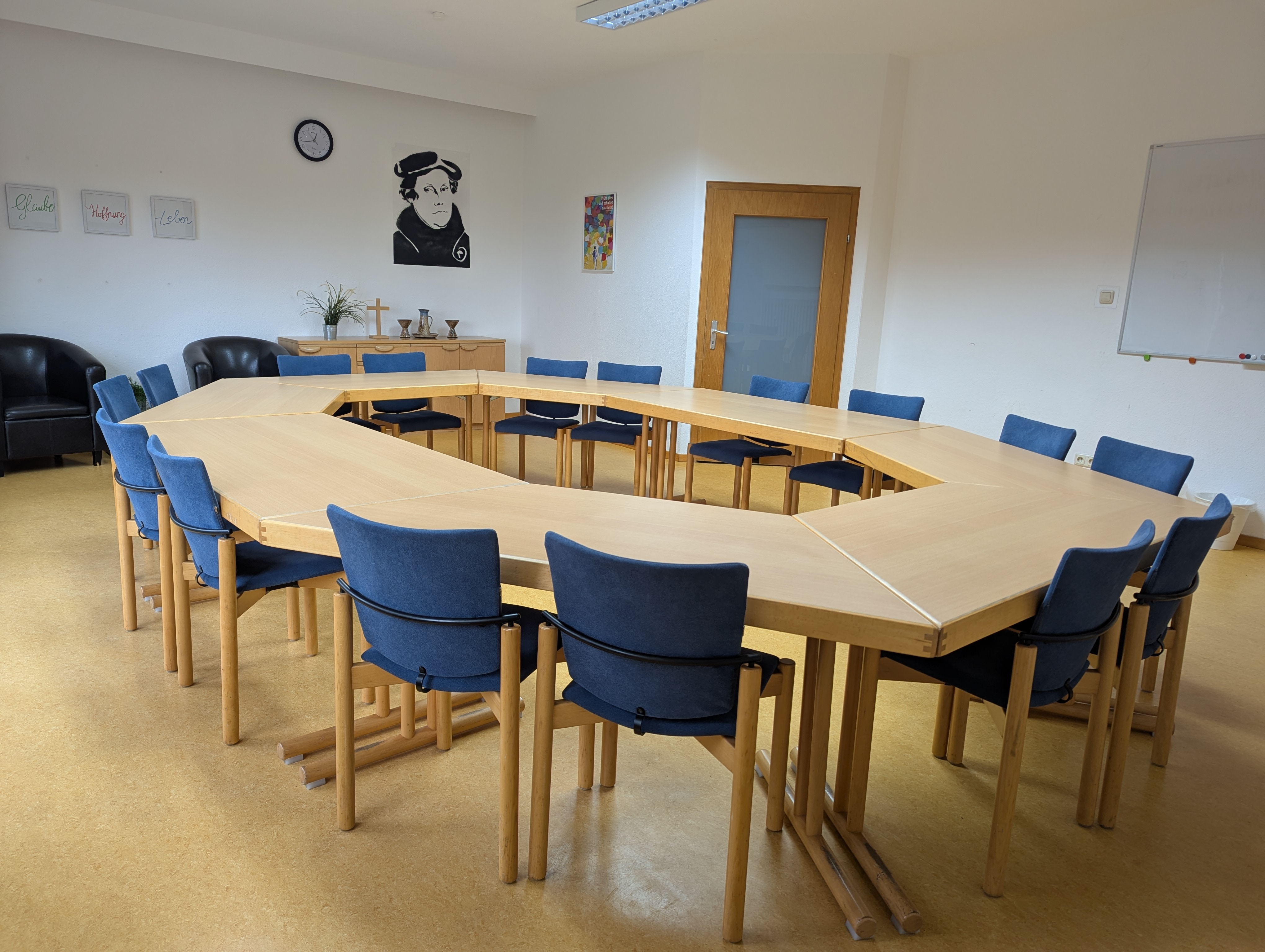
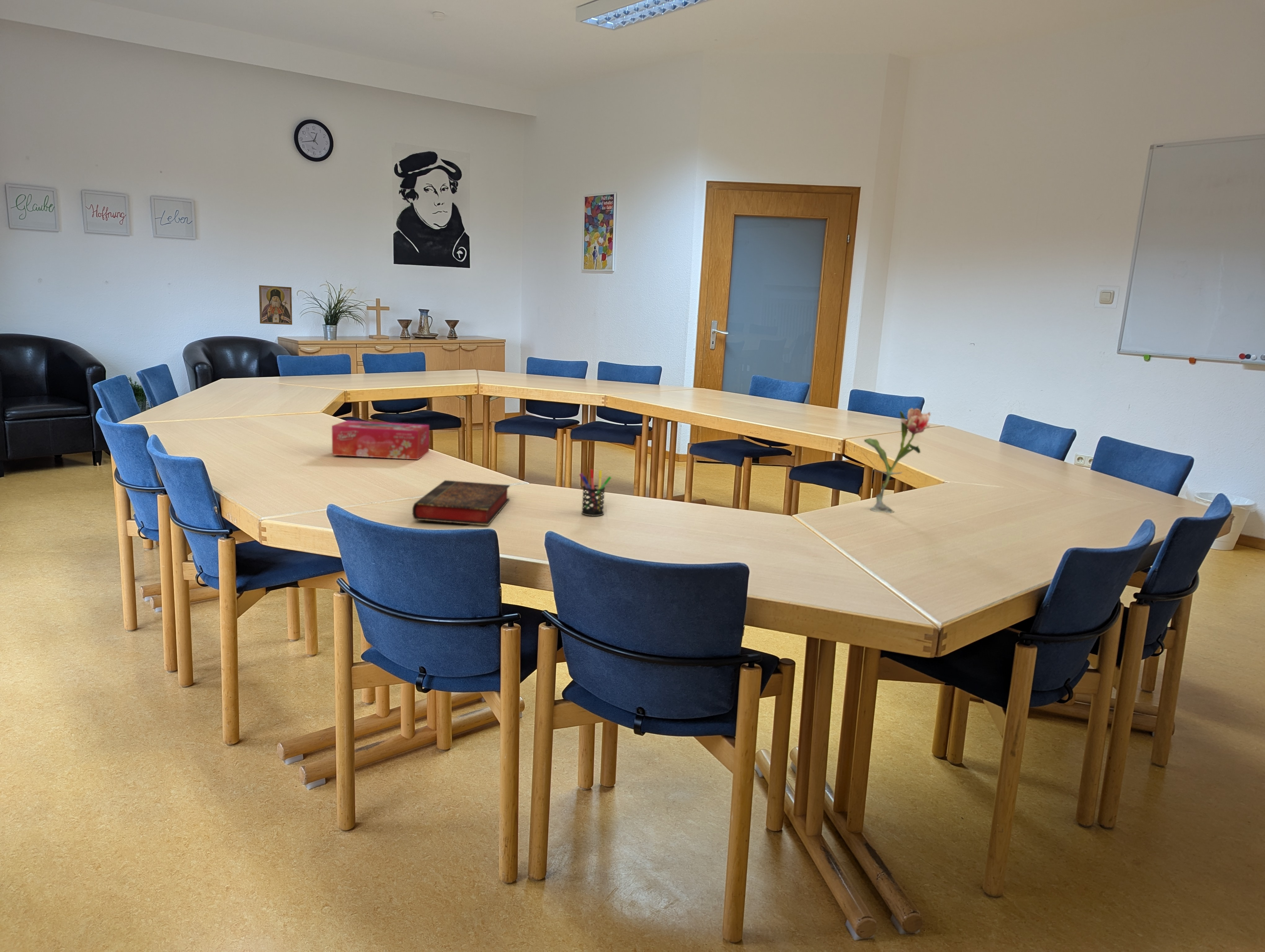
+ book [412,480,510,526]
+ flower [864,408,931,513]
+ religious icon [259,285,292,325]
+ tissue box [331,420,430,460]
+ pen holder [579,469,612,516]
